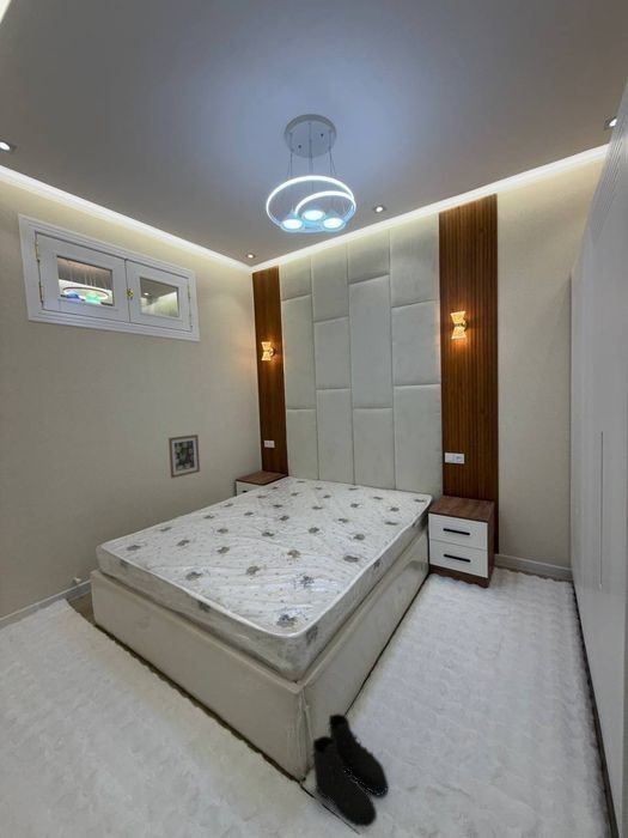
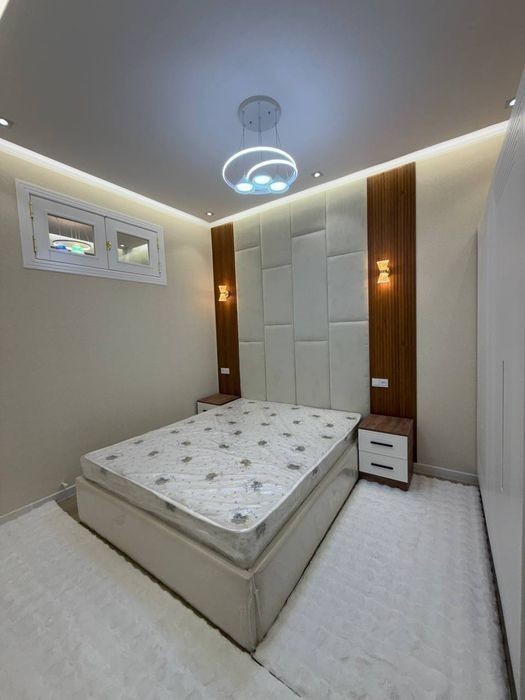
- wall art [167,433,201,479]
- boots [310,712,389,828]
